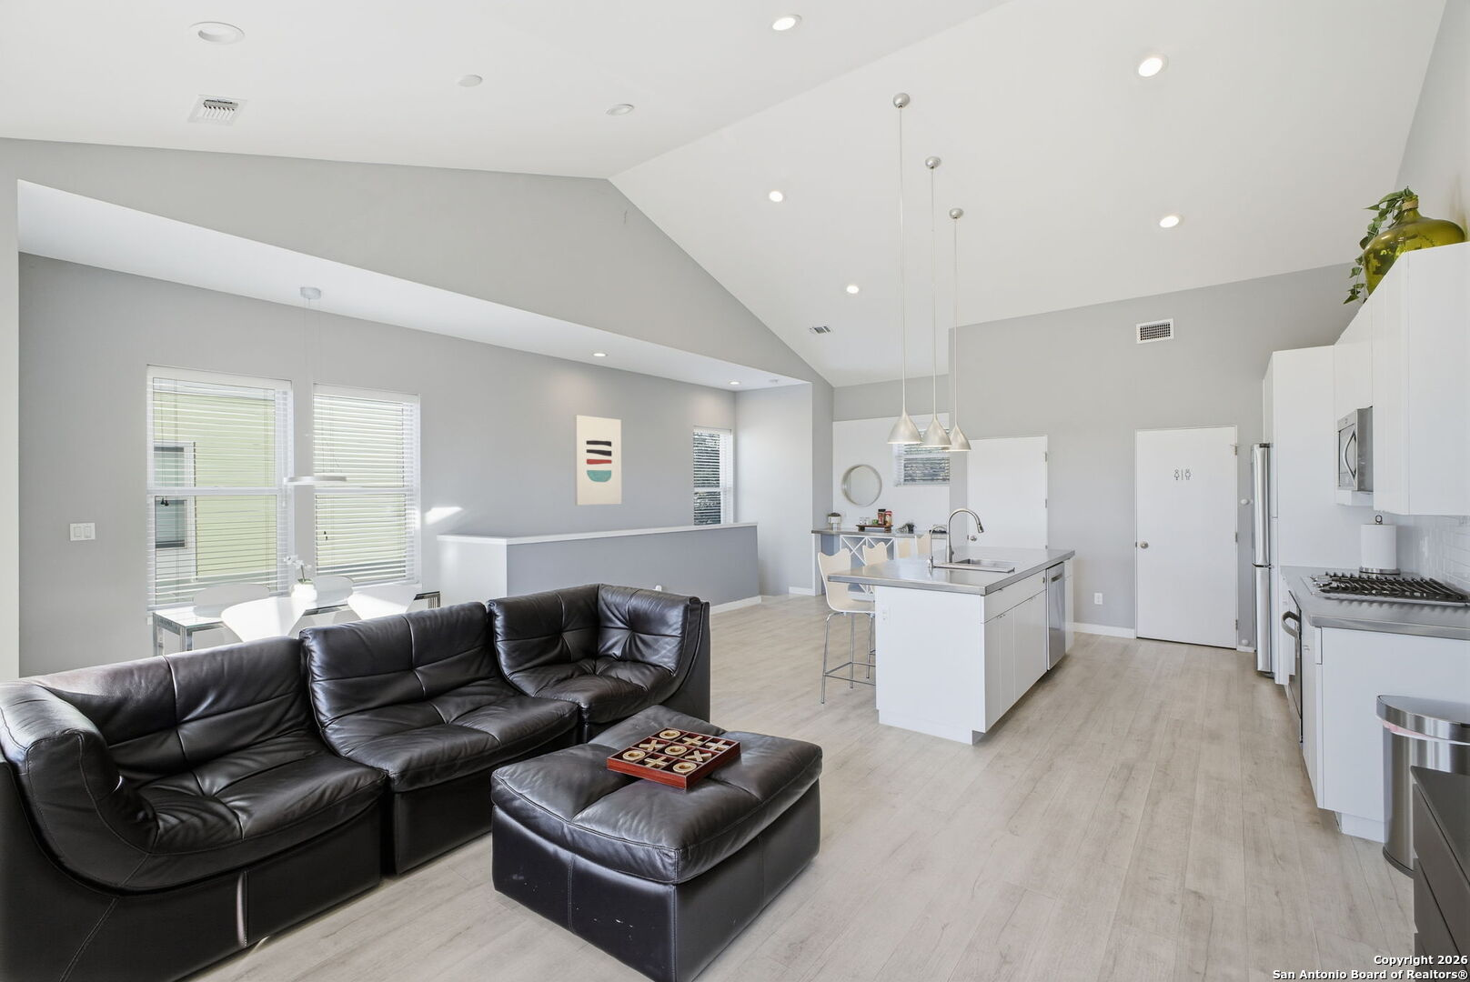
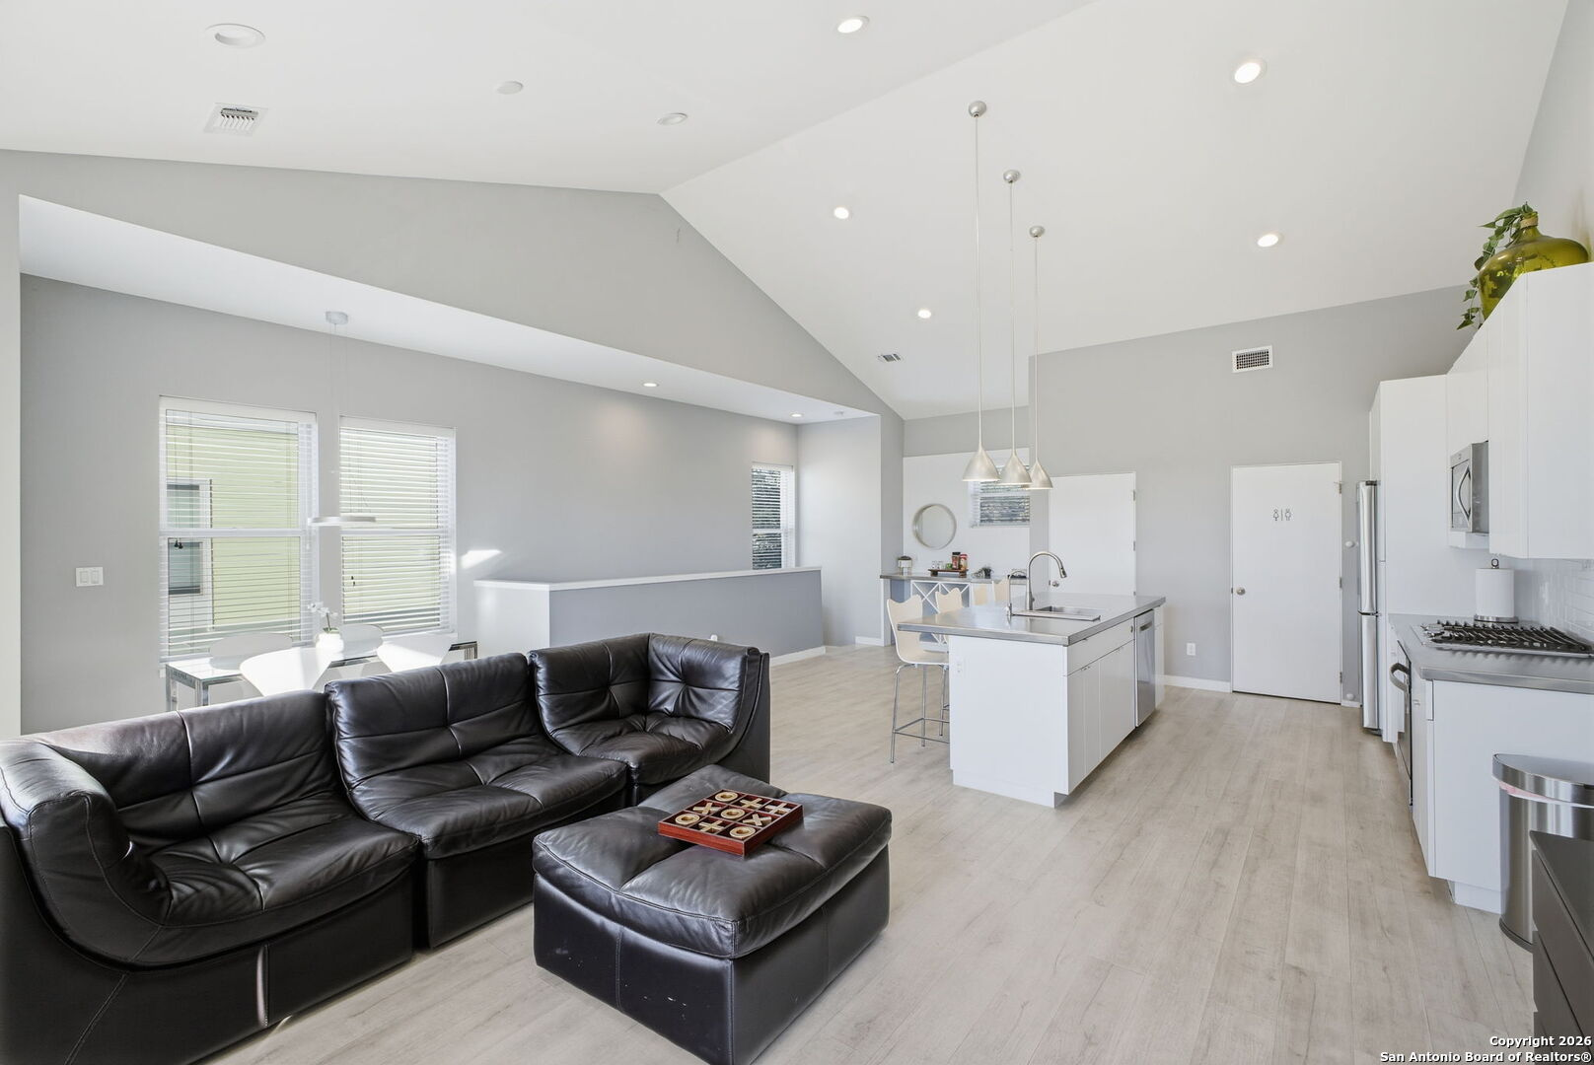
- wall art [573,413,623,506]
